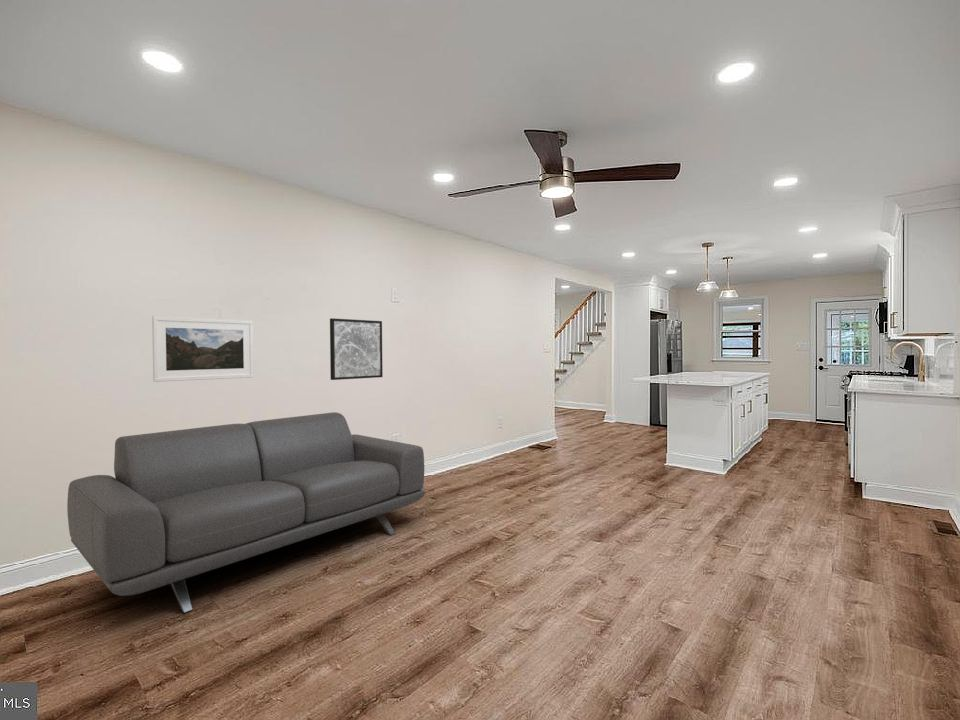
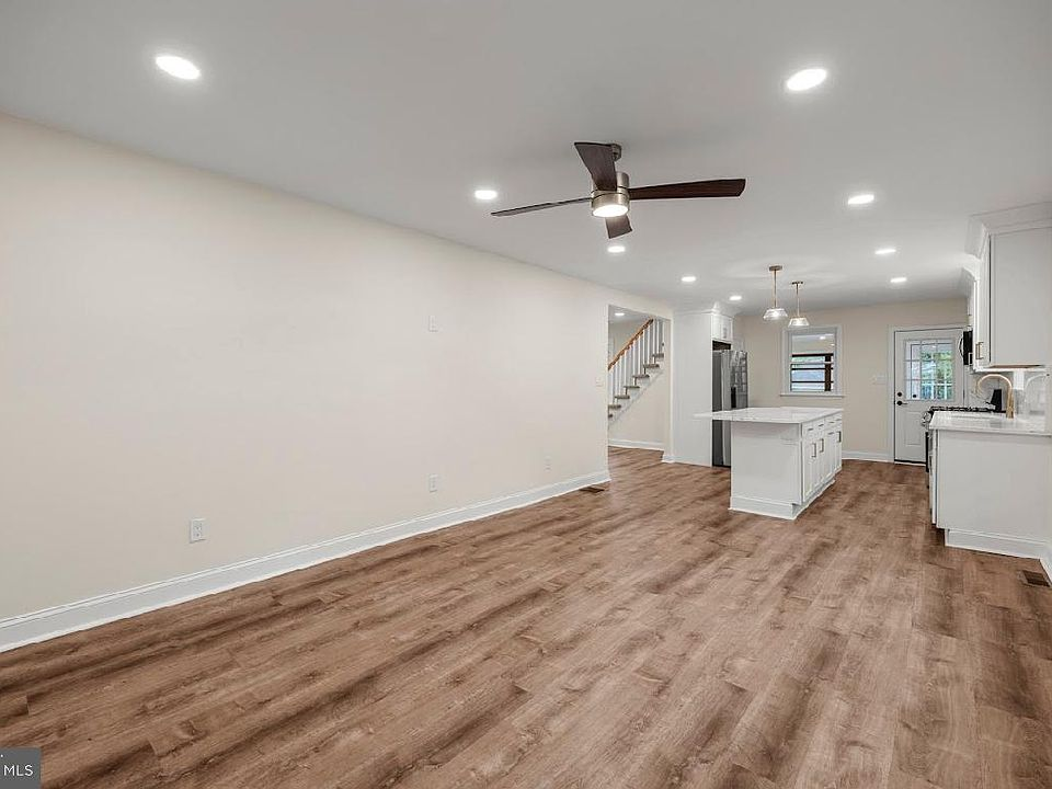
- sofa [66,411,426,614]
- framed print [151,315,255,383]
- wall art [329,317,384,381]
